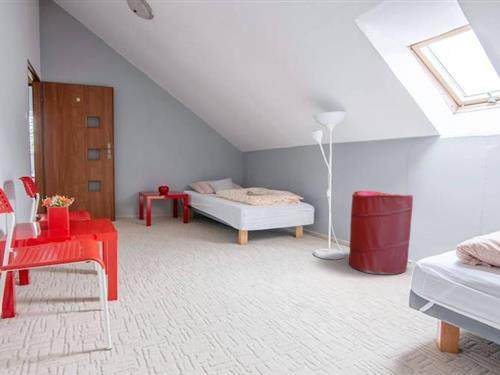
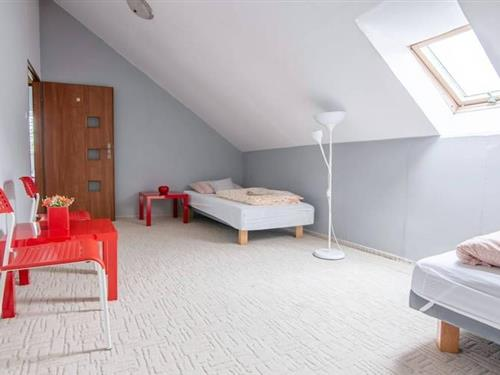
- laundry hamper [348,190,414,275]
